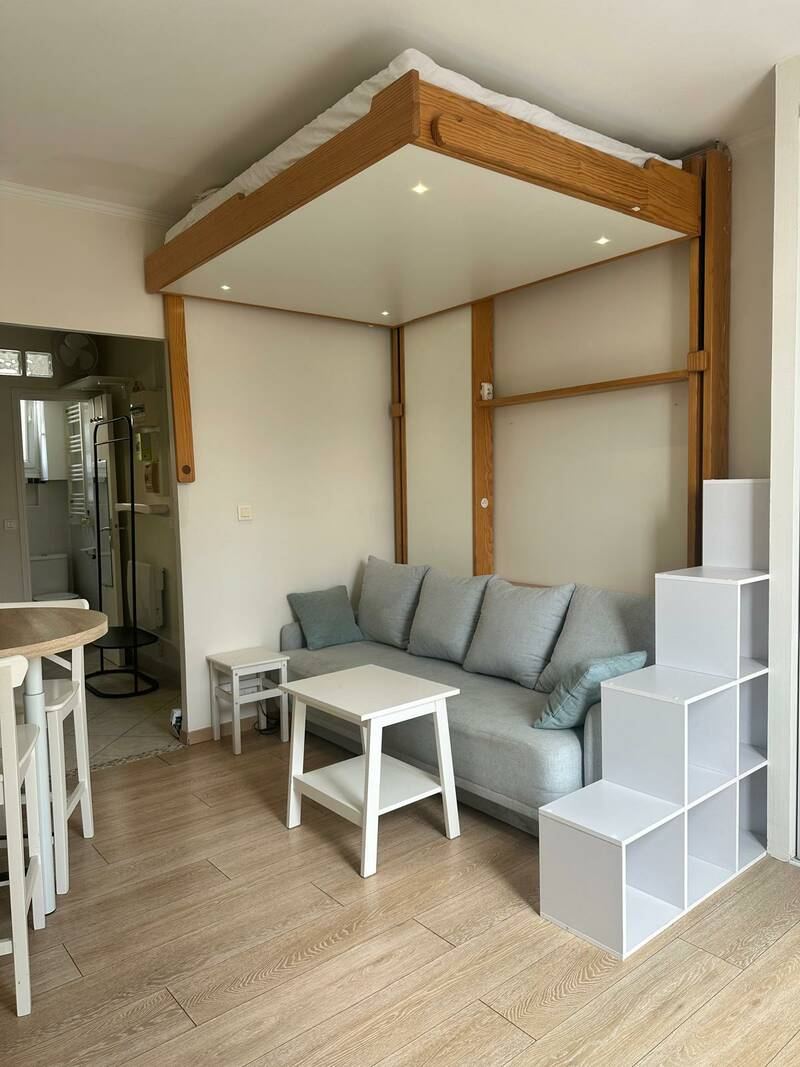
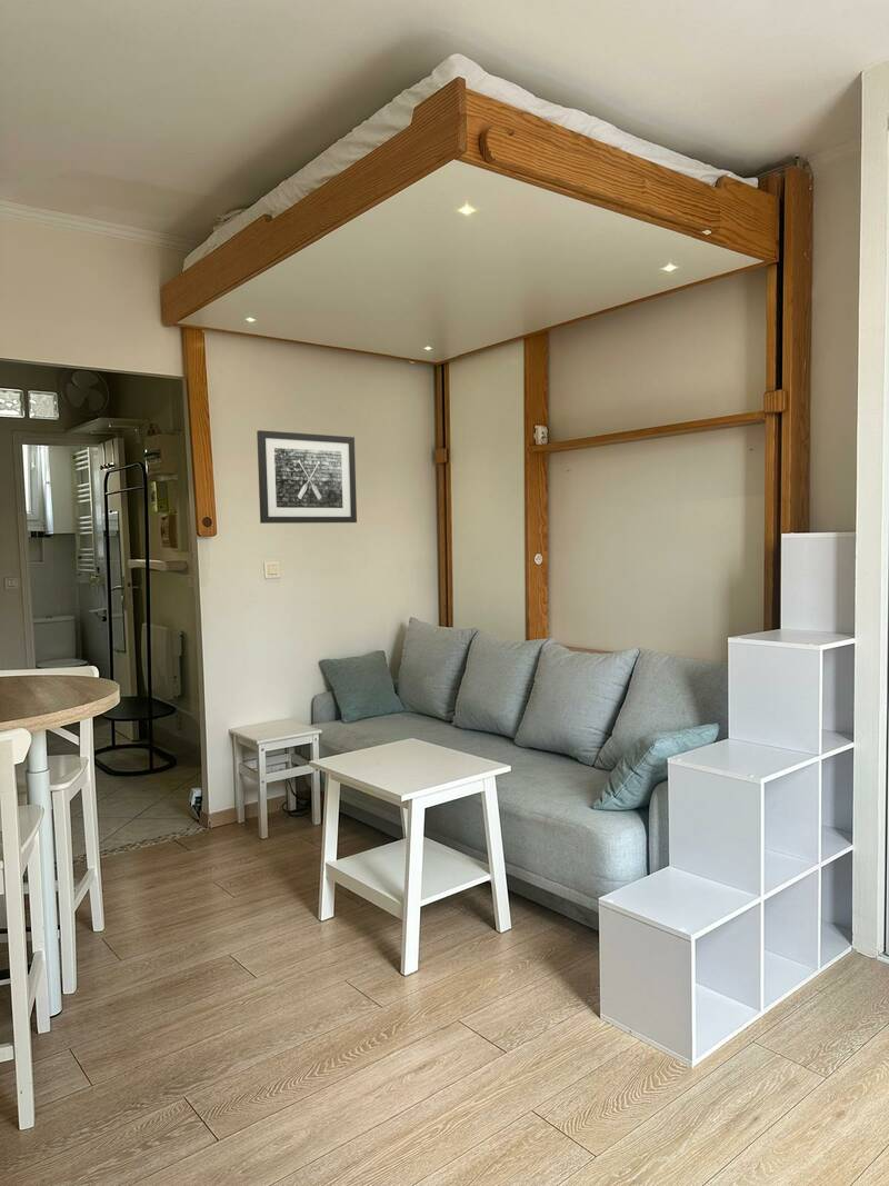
+ wall art [256,429,358,525]
